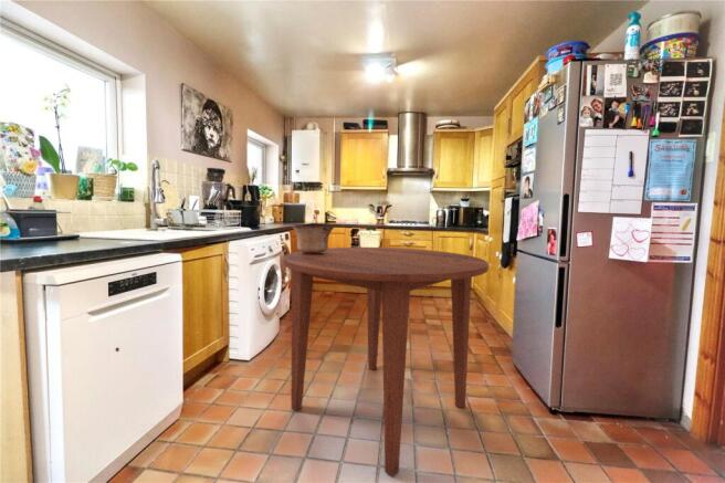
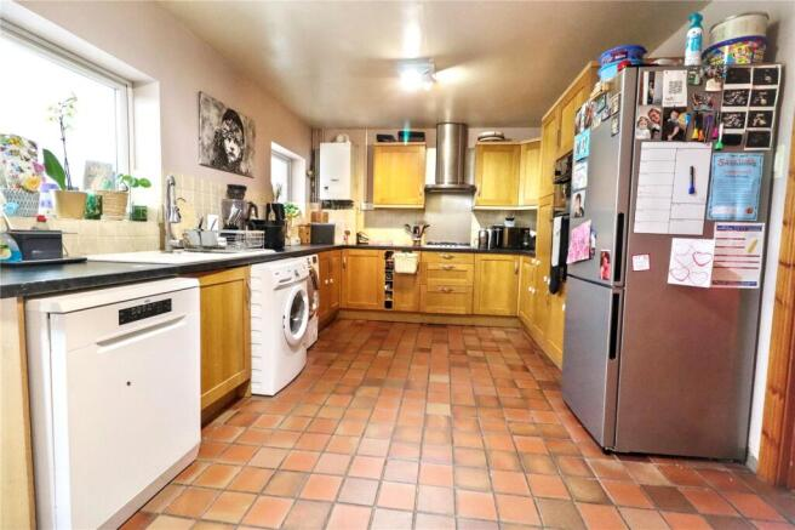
- dining table [282,246,490,479]
- bowl [291,223,335,254]
